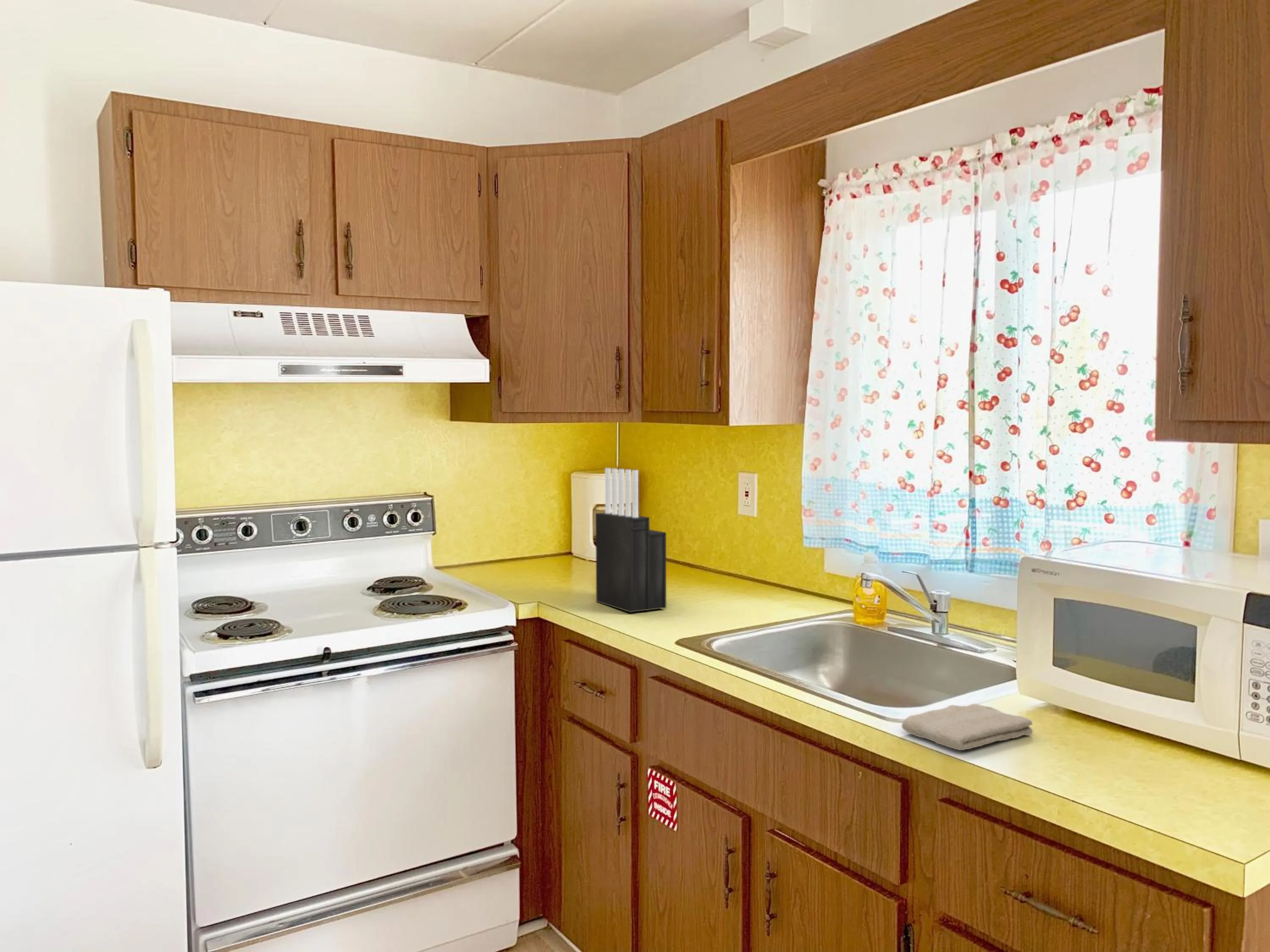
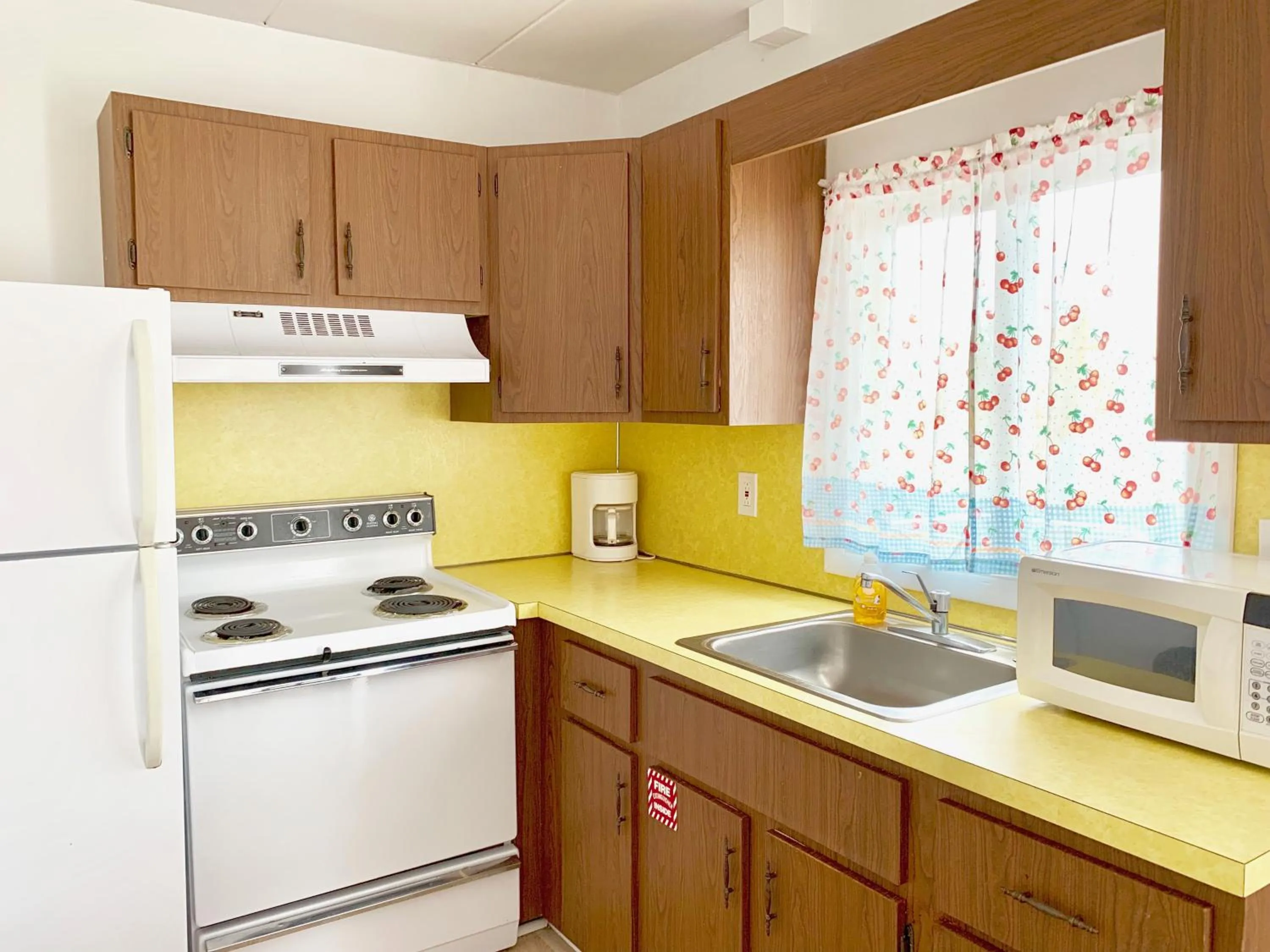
- knife block [595,468,667,613]
- washcloth [901,703,1033,751]
